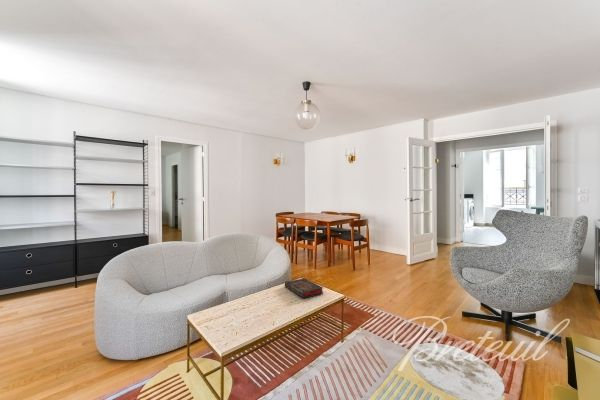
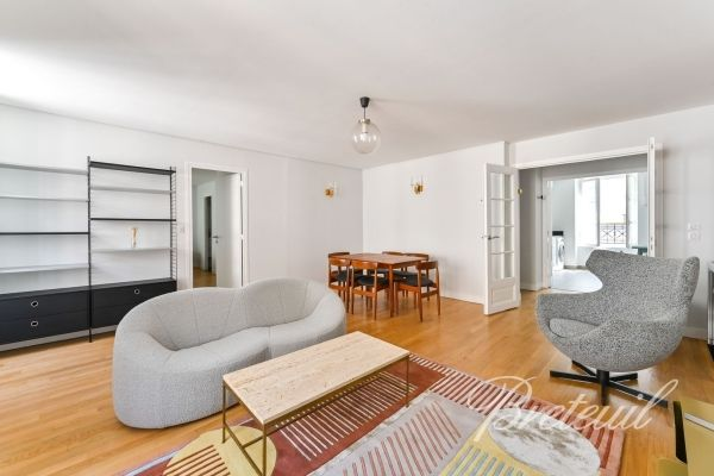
- book [284,277,324,299]
